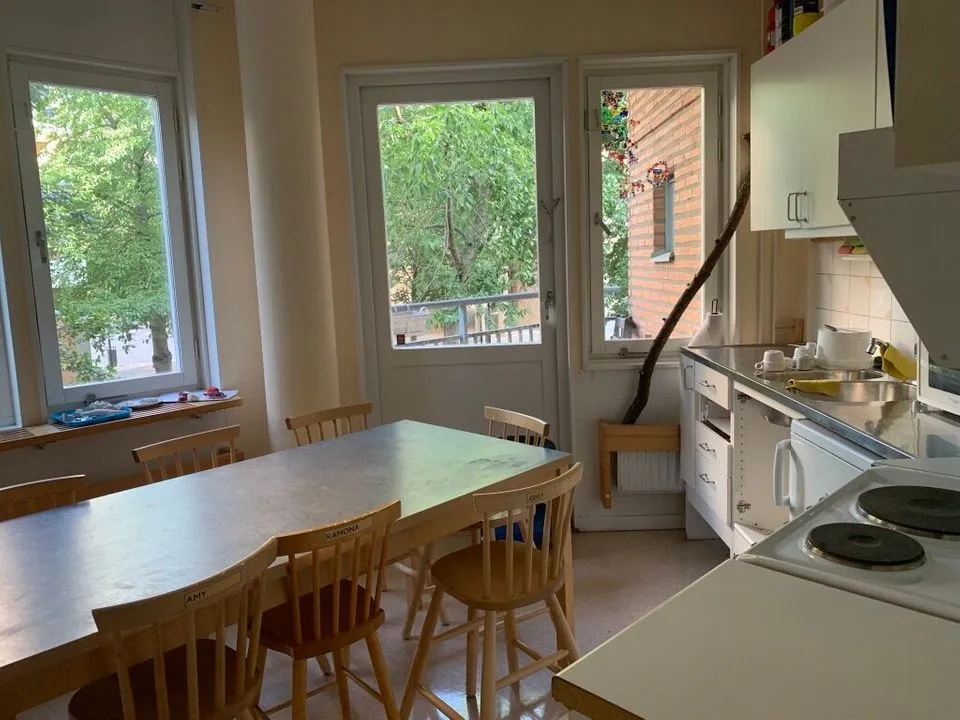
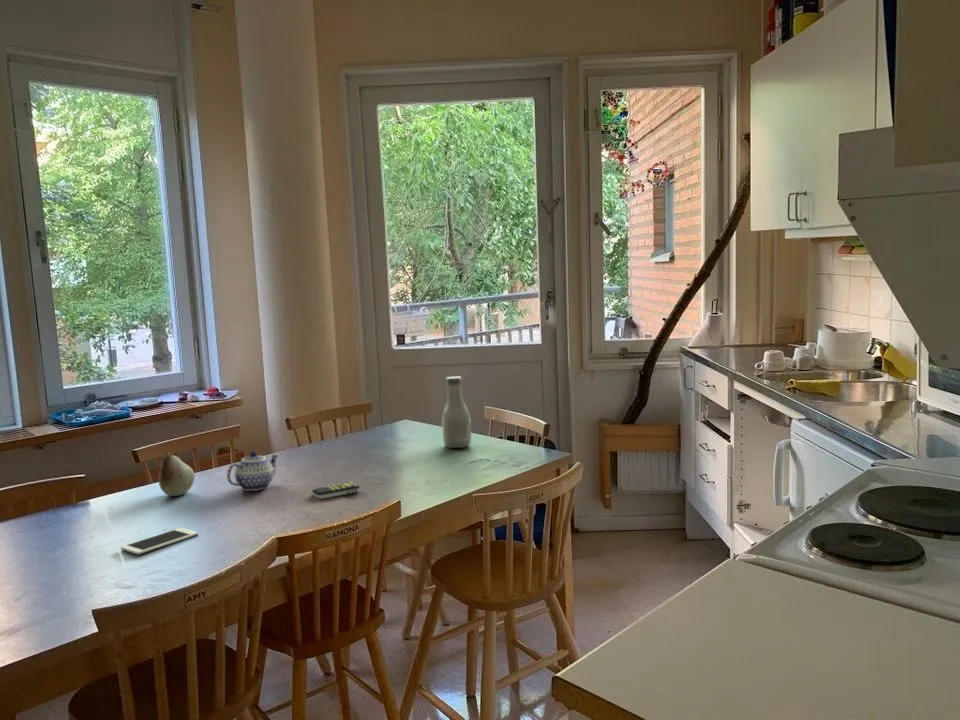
+ fruit [157,452,196,497]
+ bottle [441,375,472,449]
+ cell phone [120,527,199,555]
+ remote control [311,481,361,500]
+ teapot [226,450,280,492]
